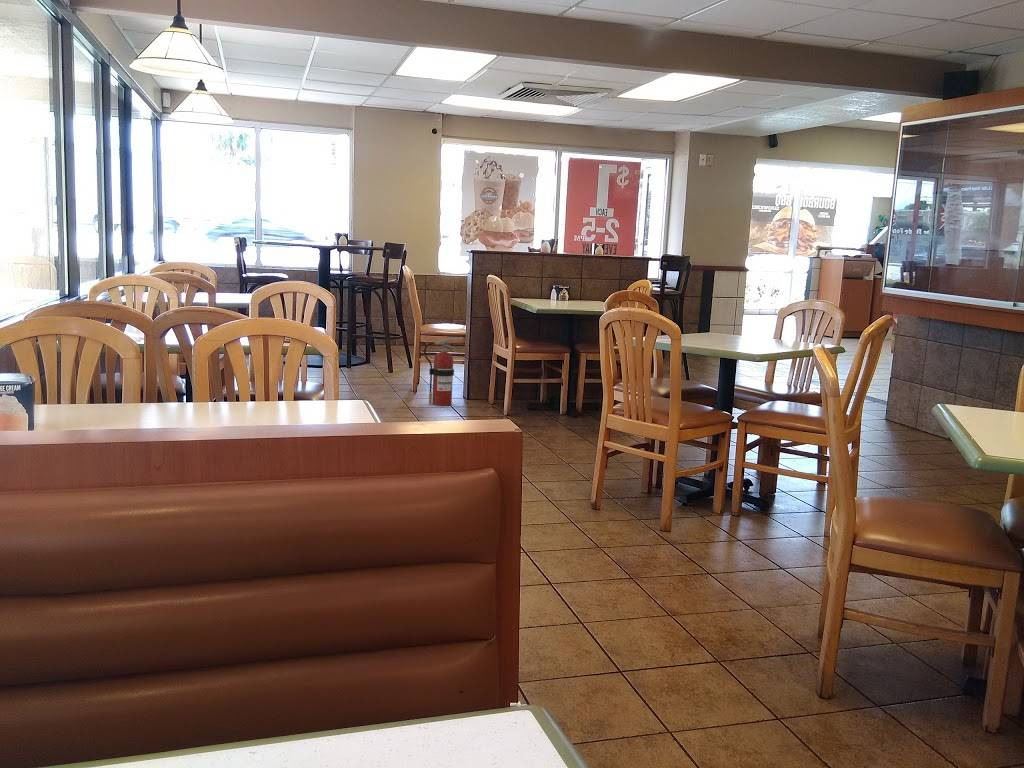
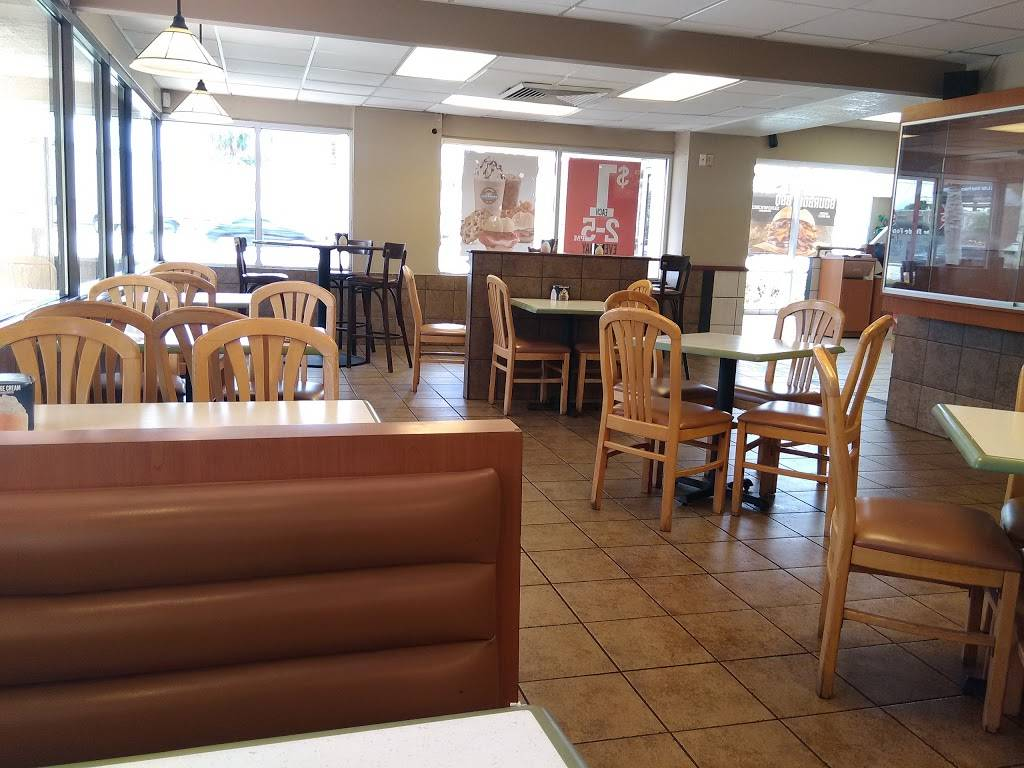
- fire extinguisher [423,336,464,407]
